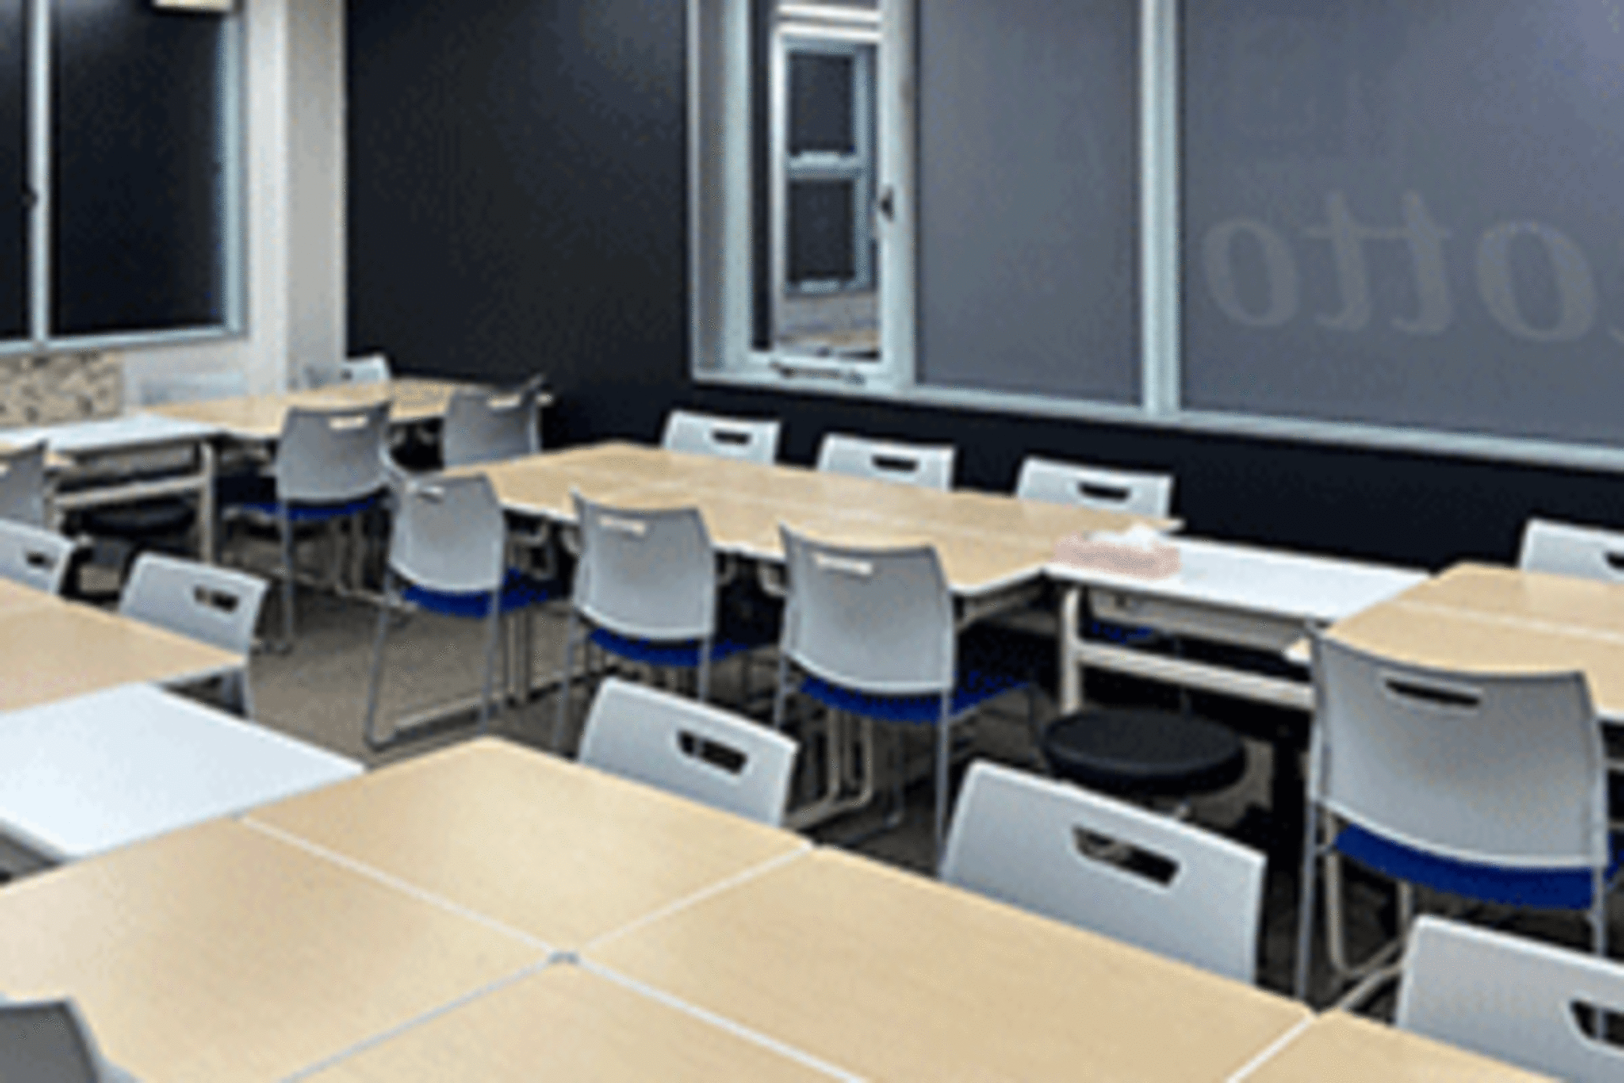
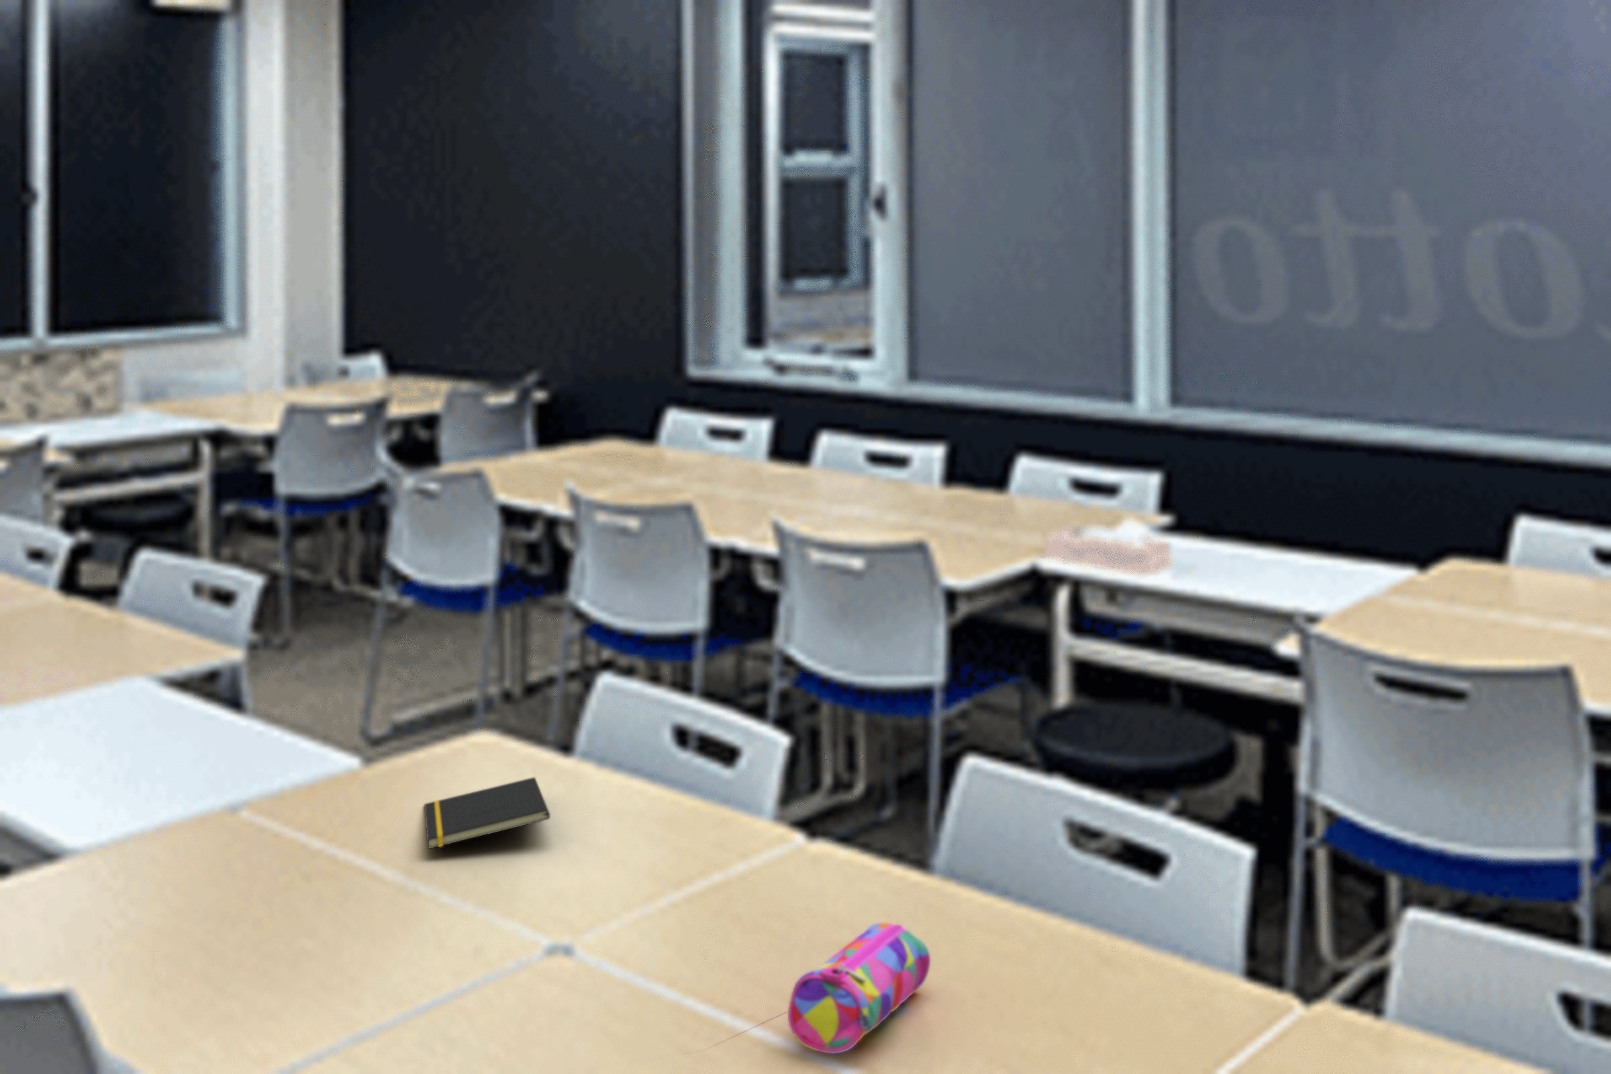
+ pencil case [788,922,931,1055]
+ notepad [423,777,551,850]
